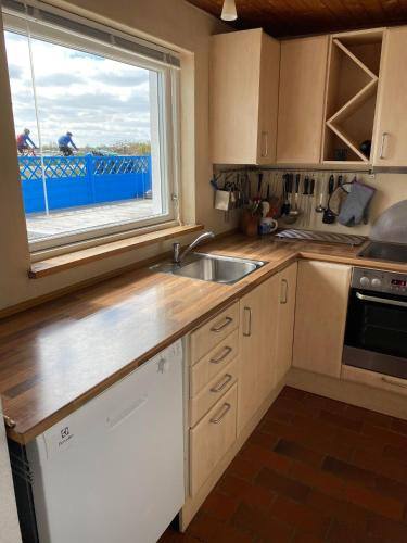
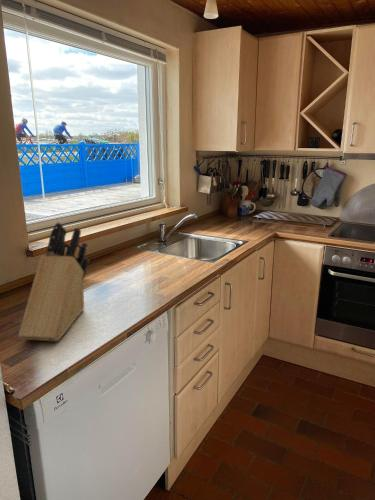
+ knife block [17,221,90,342]
